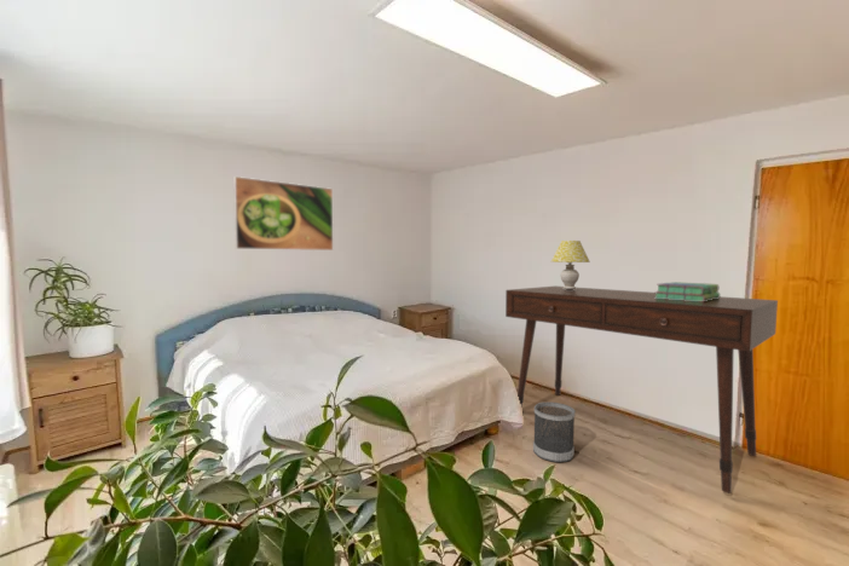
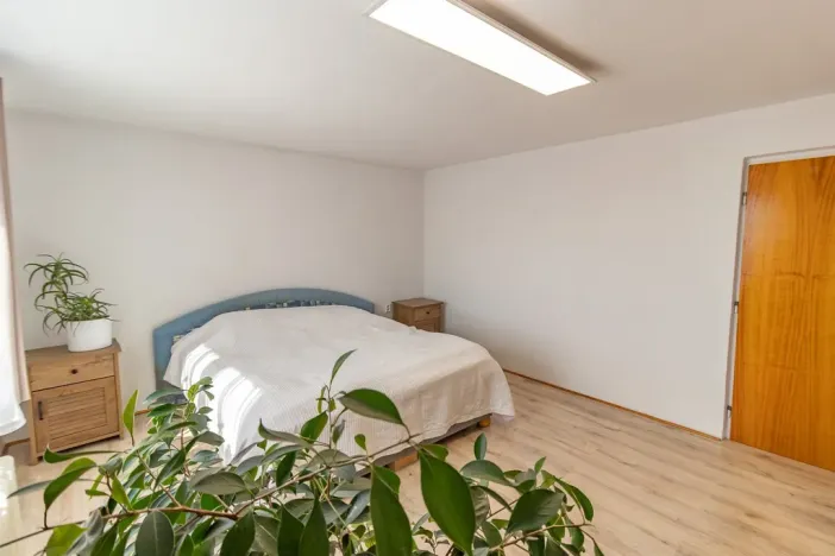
- table lamp [550,239,591,290]
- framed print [232,175,334,252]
- stack of books [654,281,721,301]
- wastebasket [532,402,577,463]
- desk [504,285,779,495]
